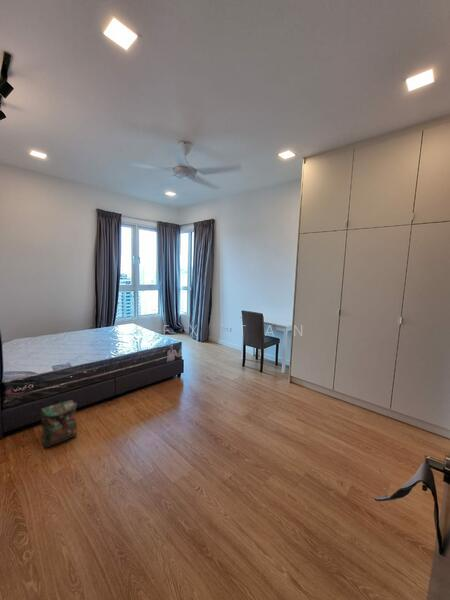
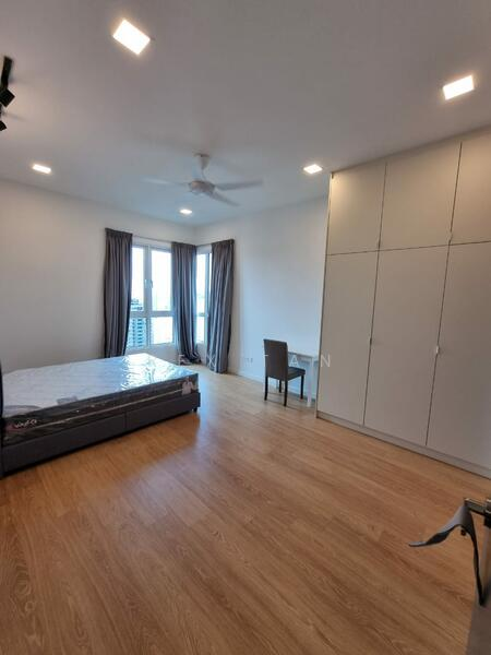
- backpack [40,399,78,449]
